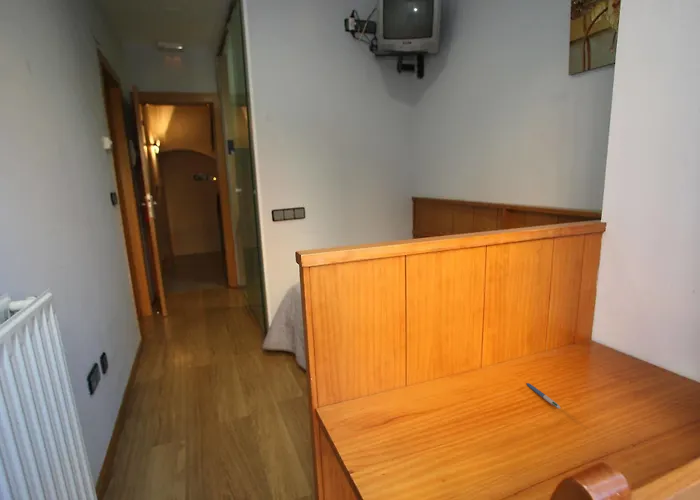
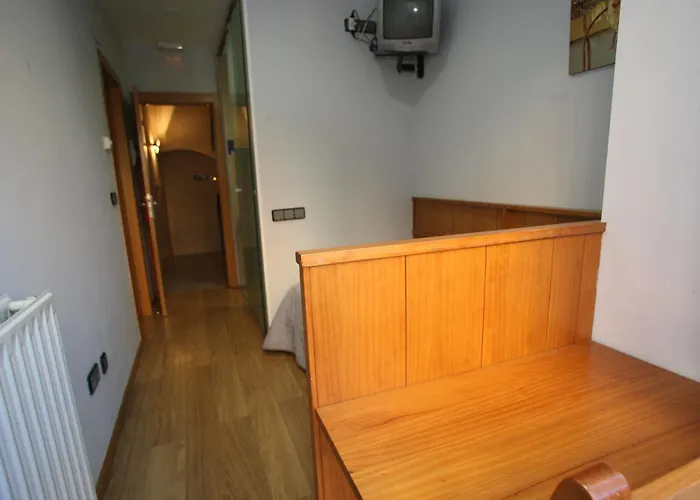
- pen [526,382,561,409]
